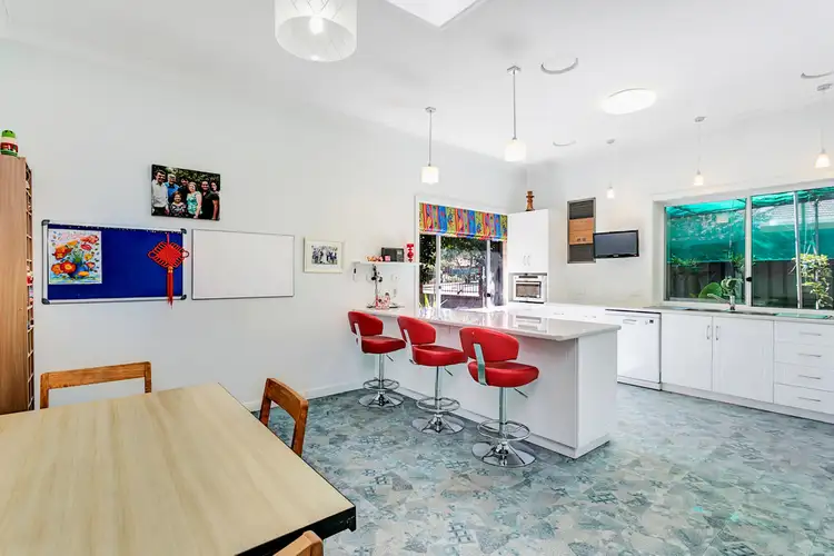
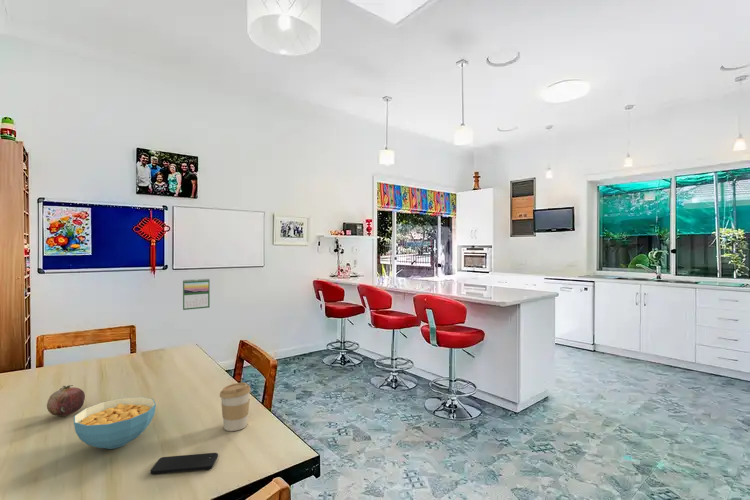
+ cereal bowl [73,396,157,450]
+ coffee cup [219,382,252,432]
+ smartphone [149,452,219,475]
+ fruit [46,384,86,417]
+ calendar [182,278,211,311]
